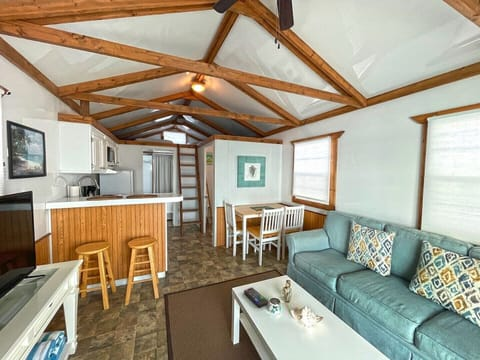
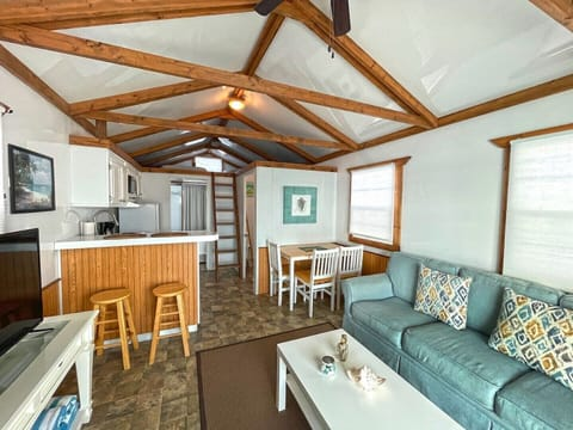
- remote control [243,287,269,309]
